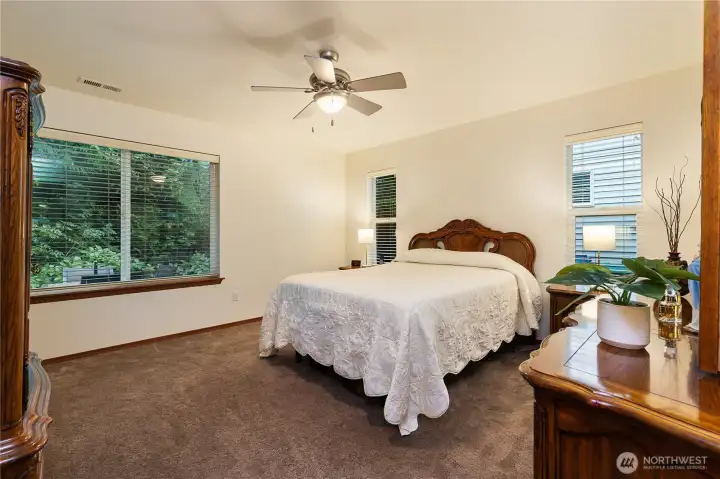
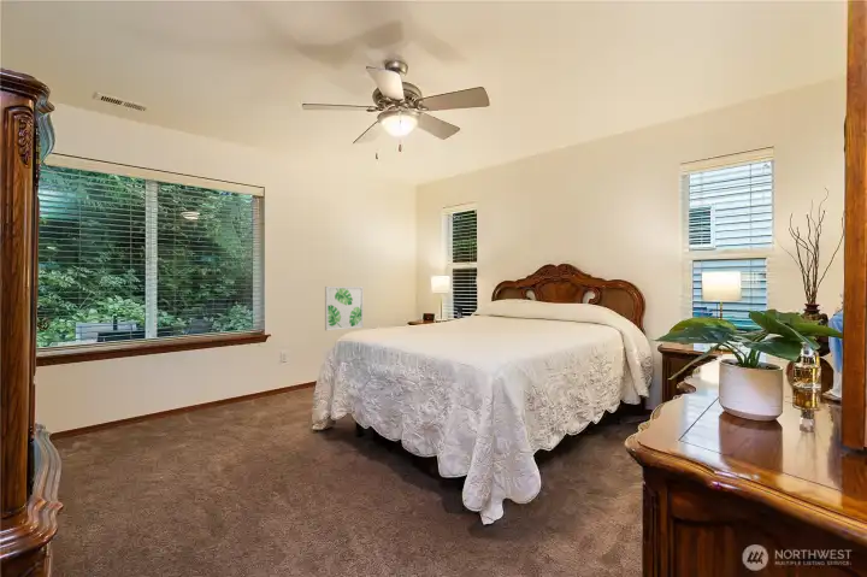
+ wall art [324,285,365,331]
